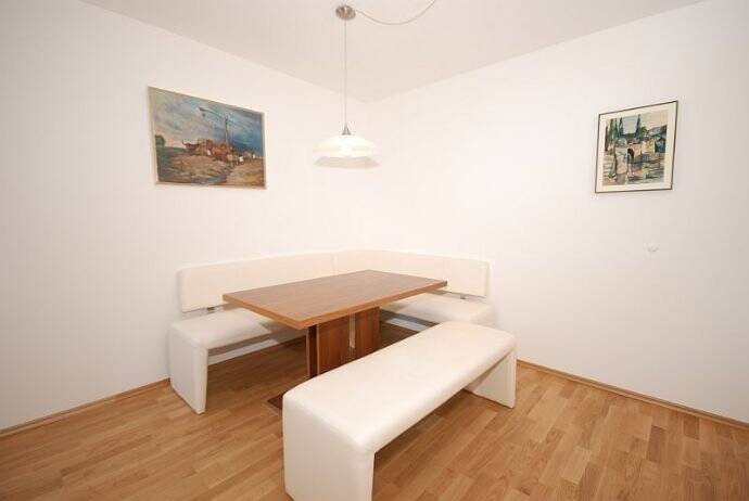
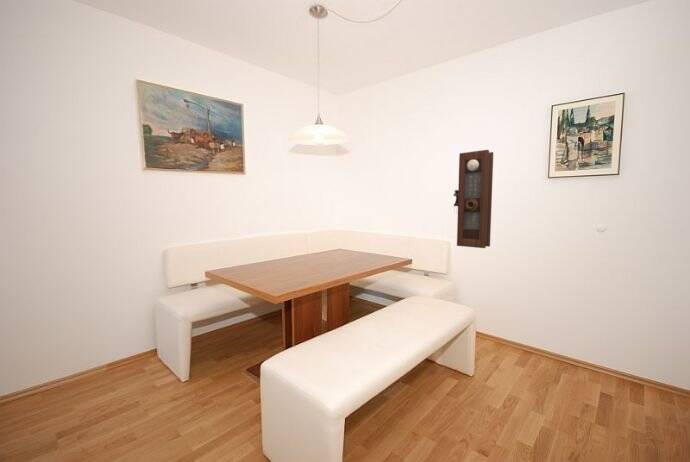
+ pendulum clock [452,149,494,249]
